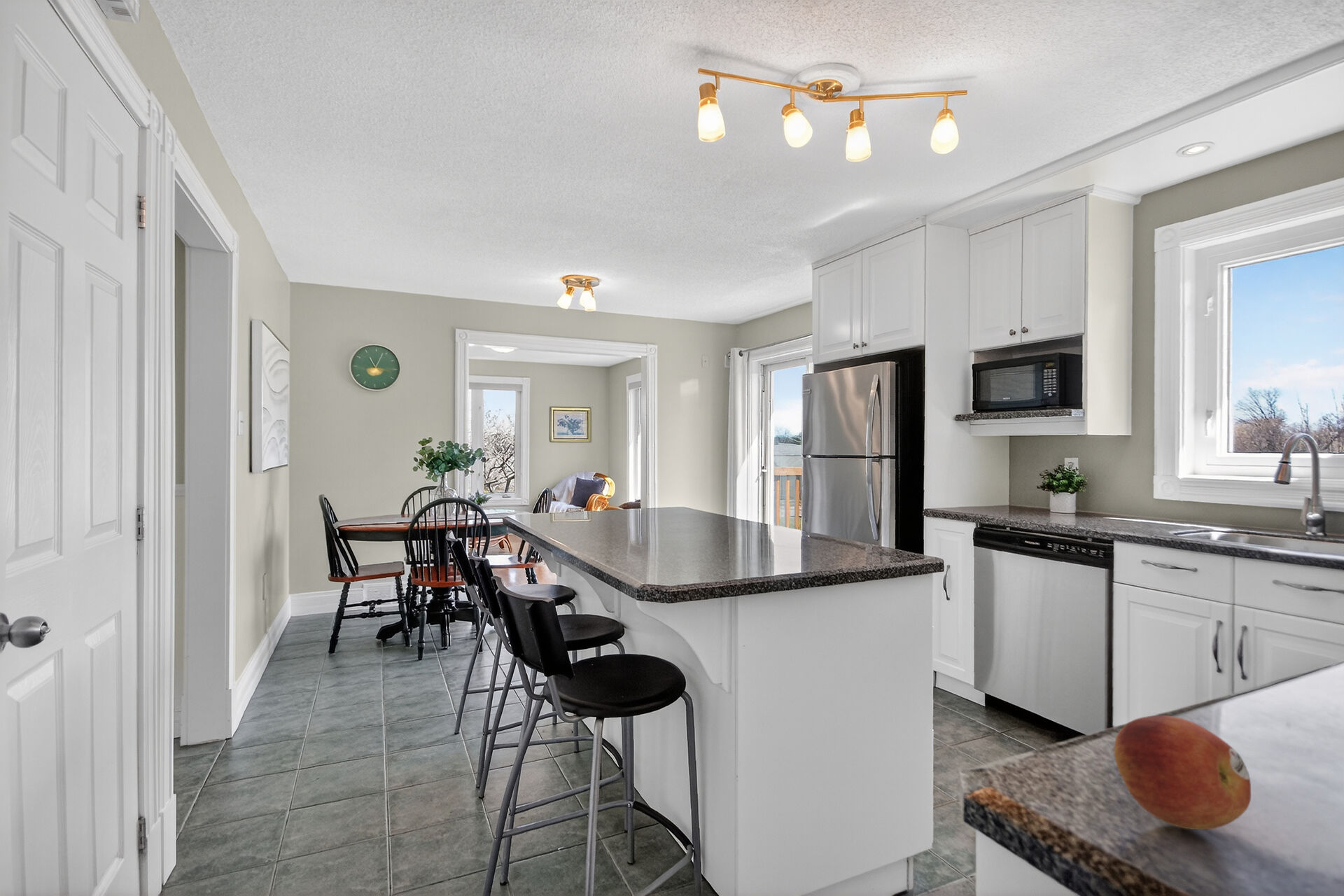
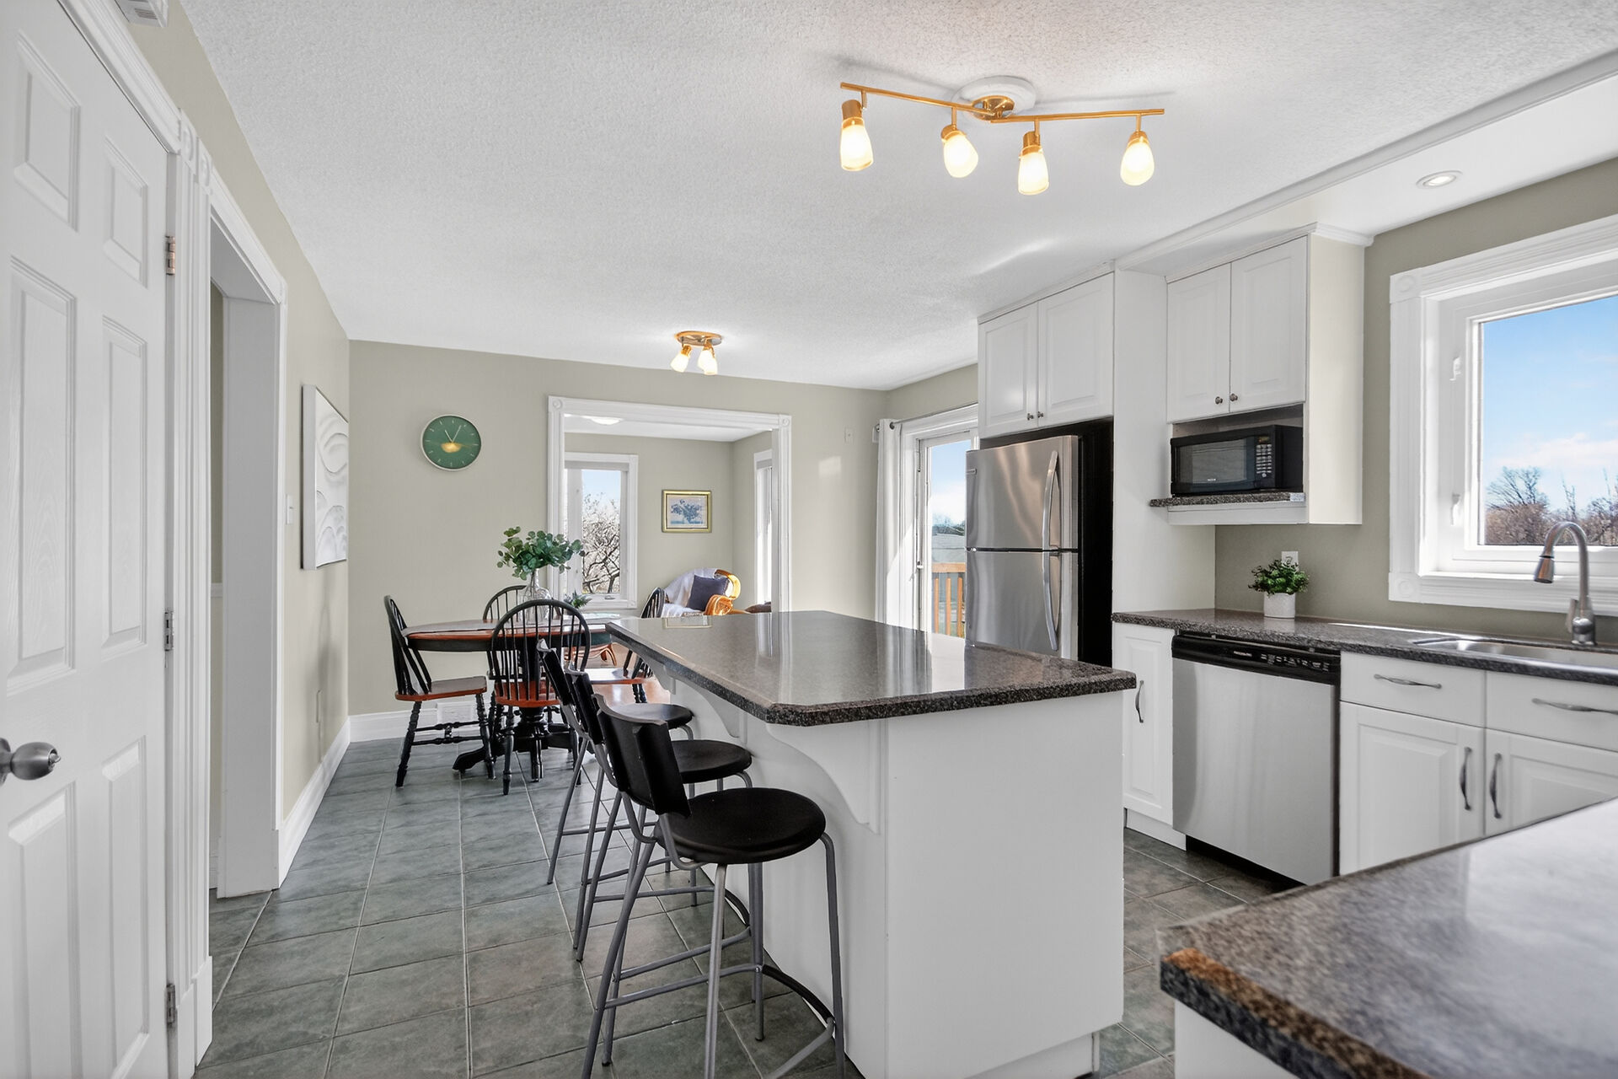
- fruit [1114,715,1252,830]
